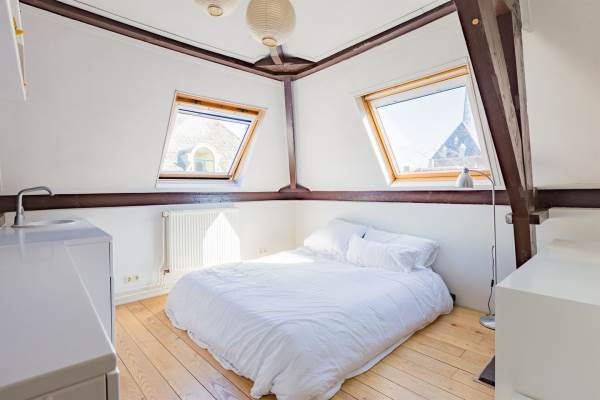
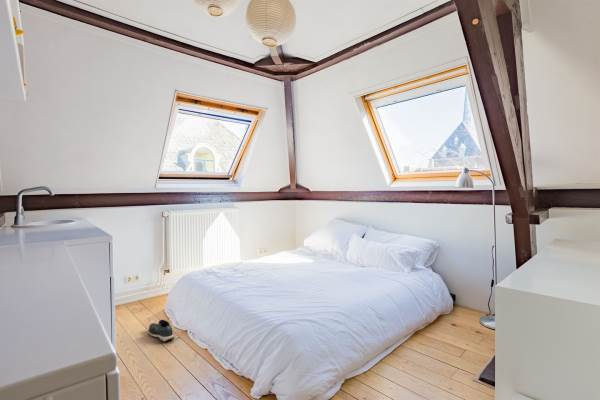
+ shoe [148,319,175,343]
